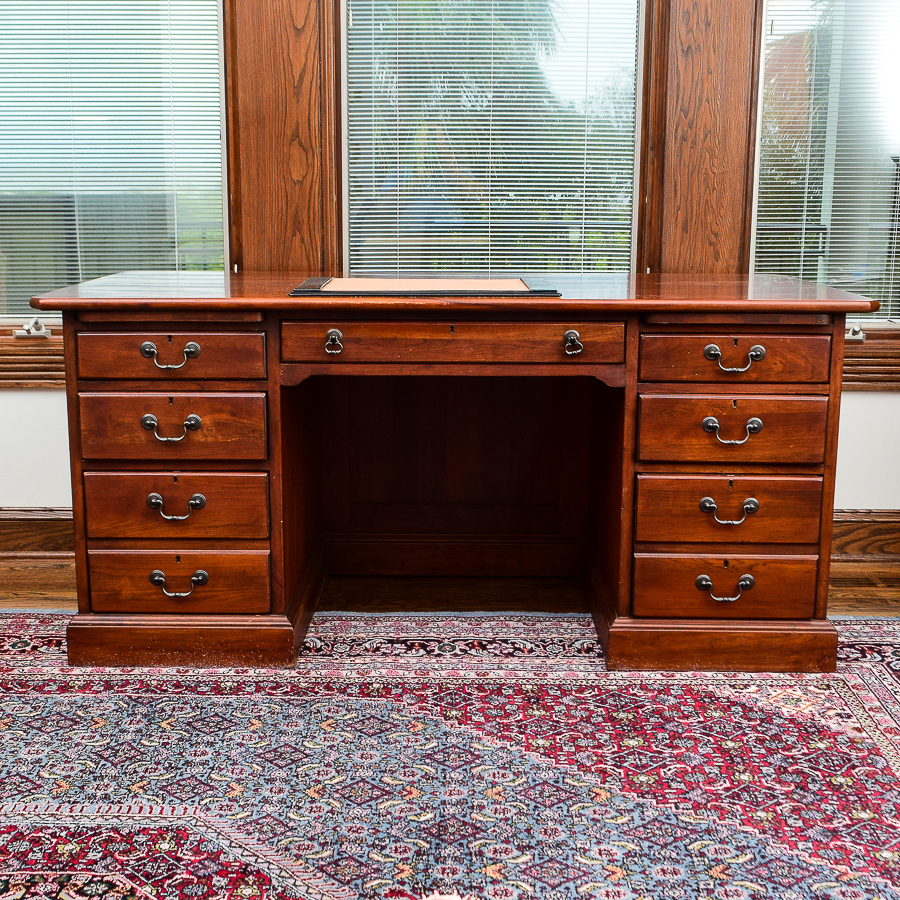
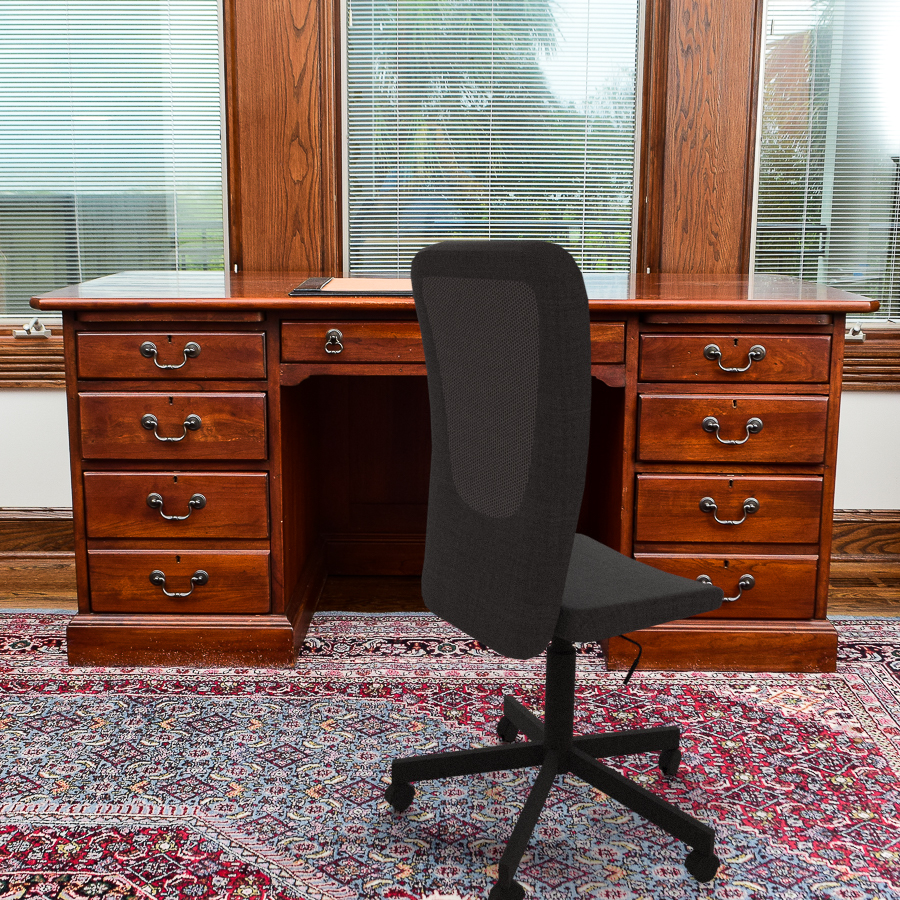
+ office chair [383,239,725,900]
